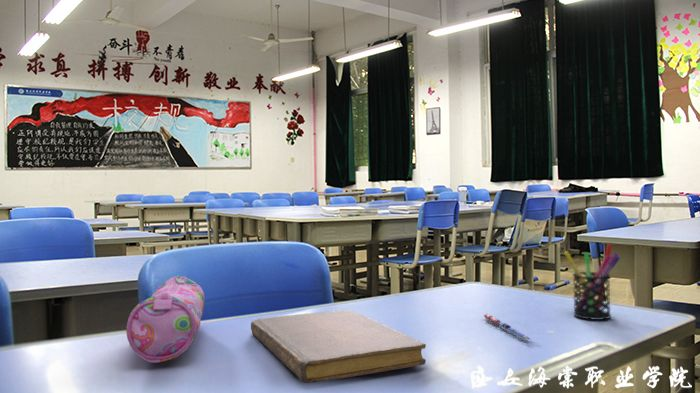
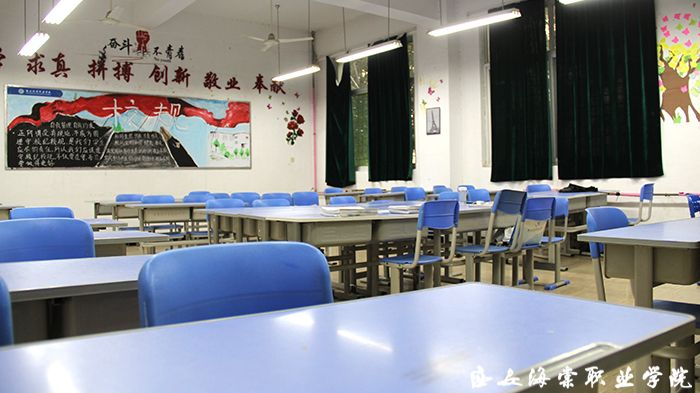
- pen holder [563,243,621,321]
- pen [483,313,531,341]
- pencil case [125,274,206,364]
- notebook [250,309,427,384]
